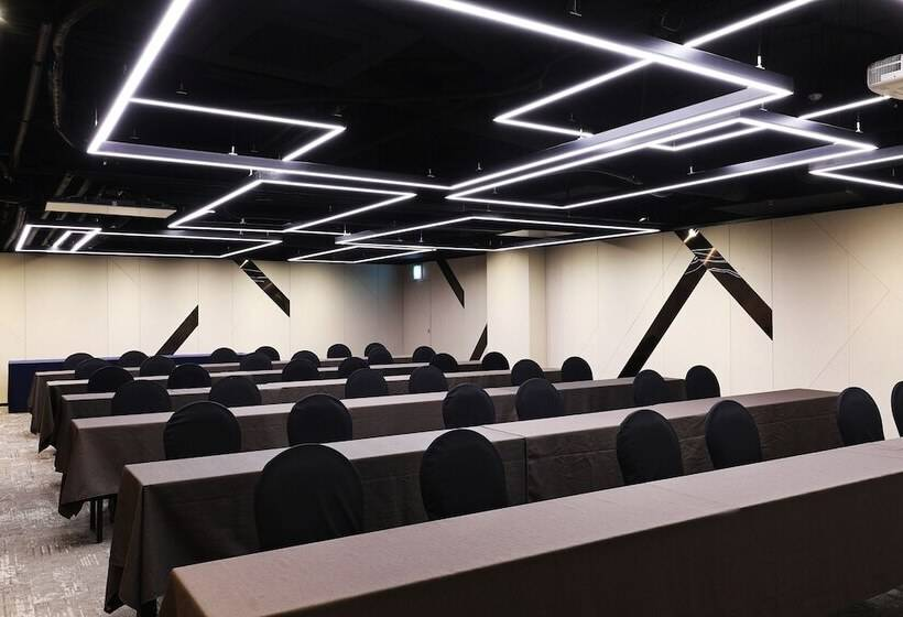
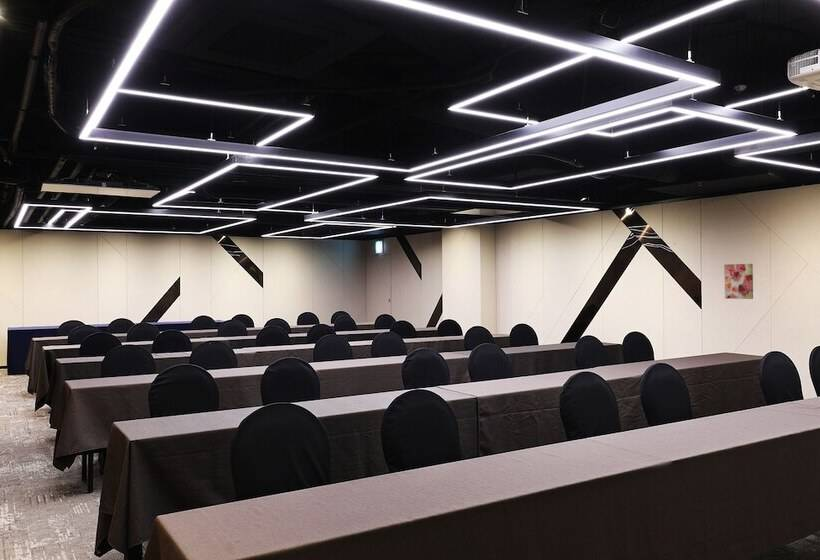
+ wall art [723,263,754,300]
